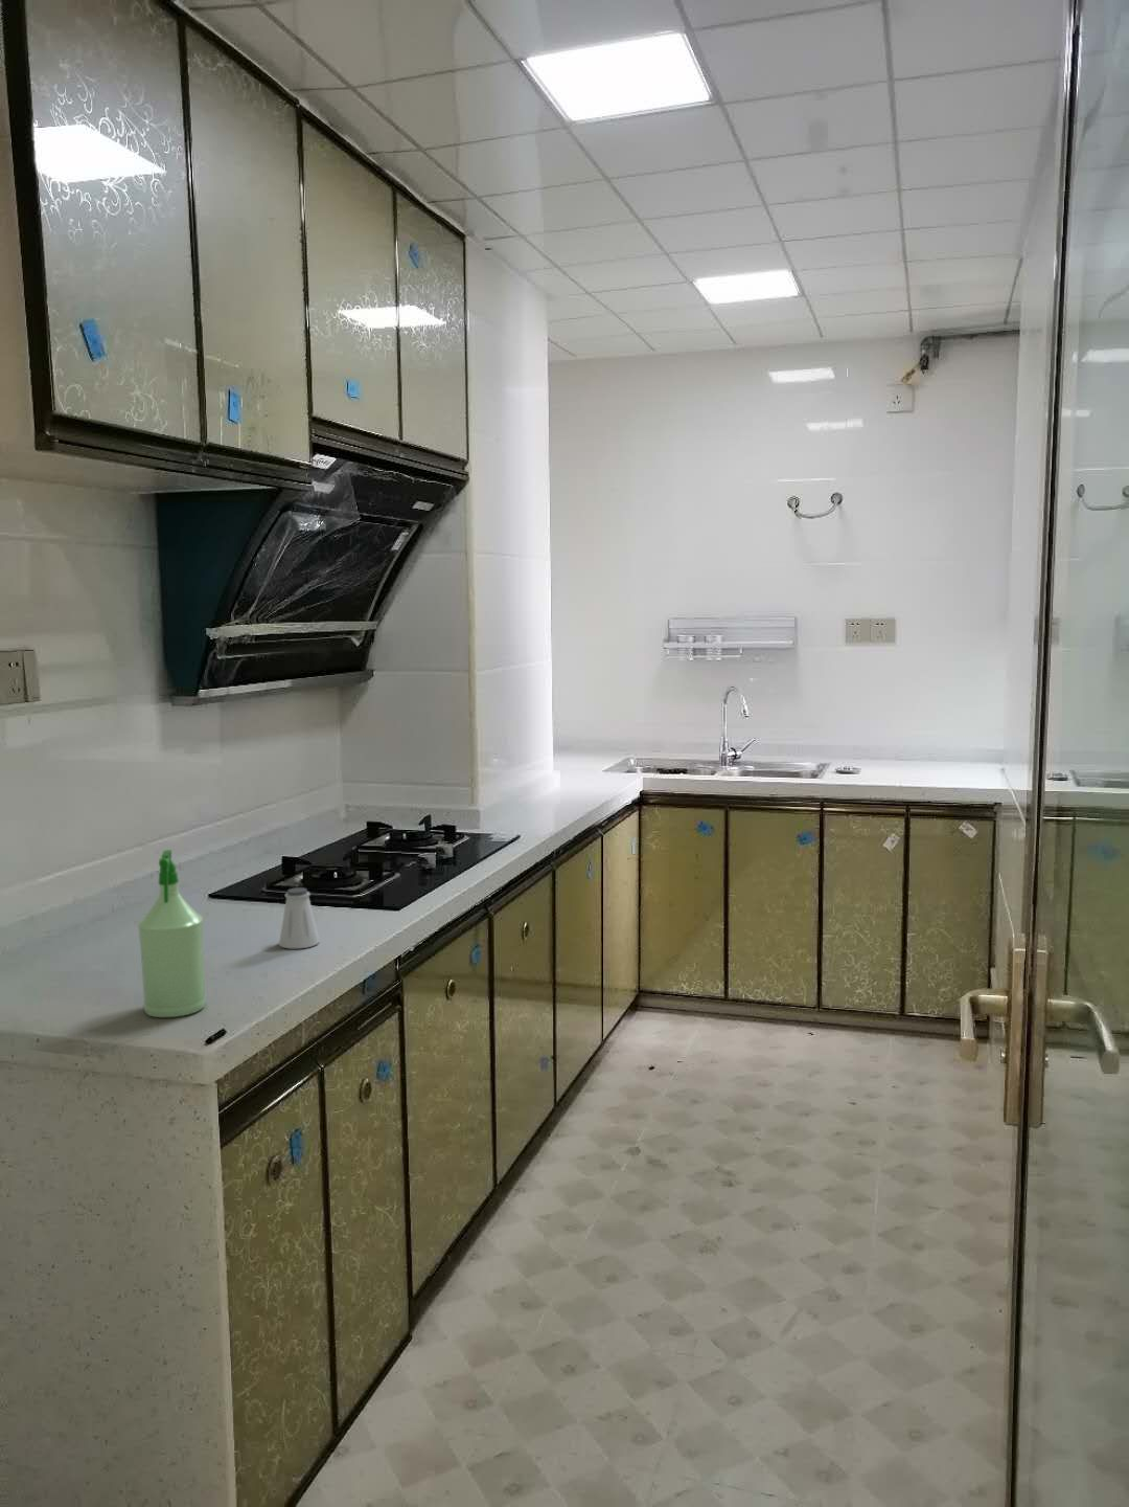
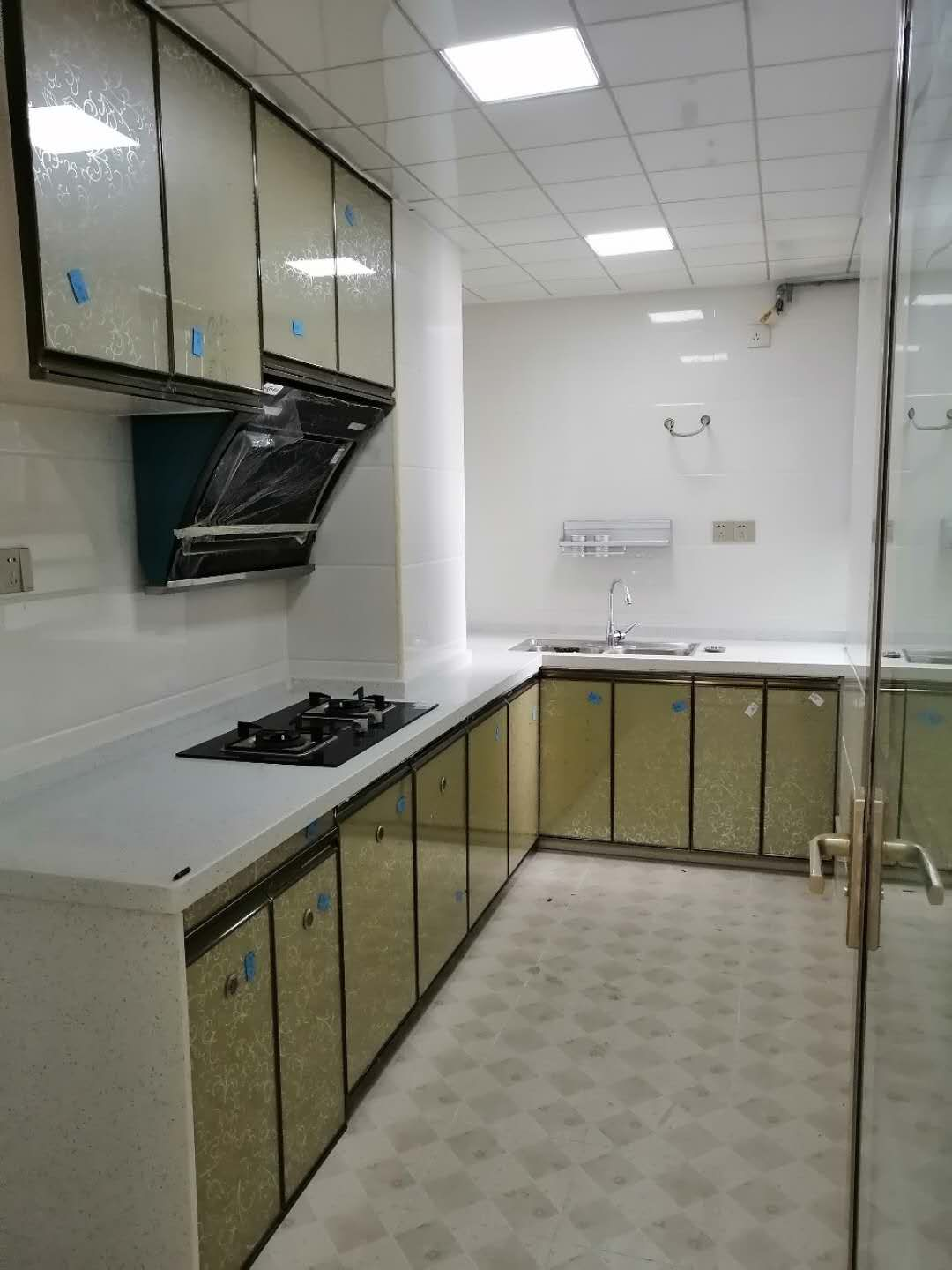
- spray bottle [136,848,208,1018]
- saltshaker [278,886,321,949]
